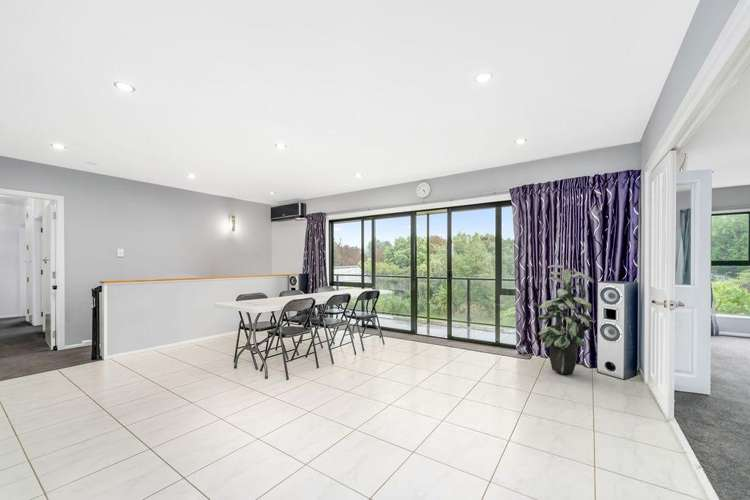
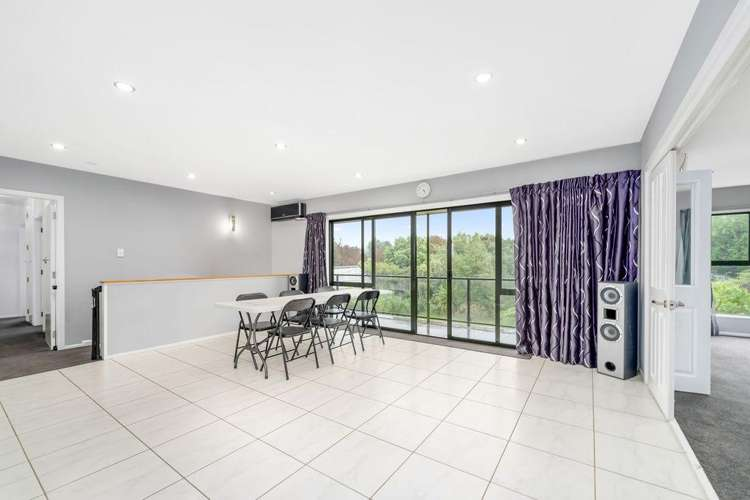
- indoor plant [532,264,597,375]
